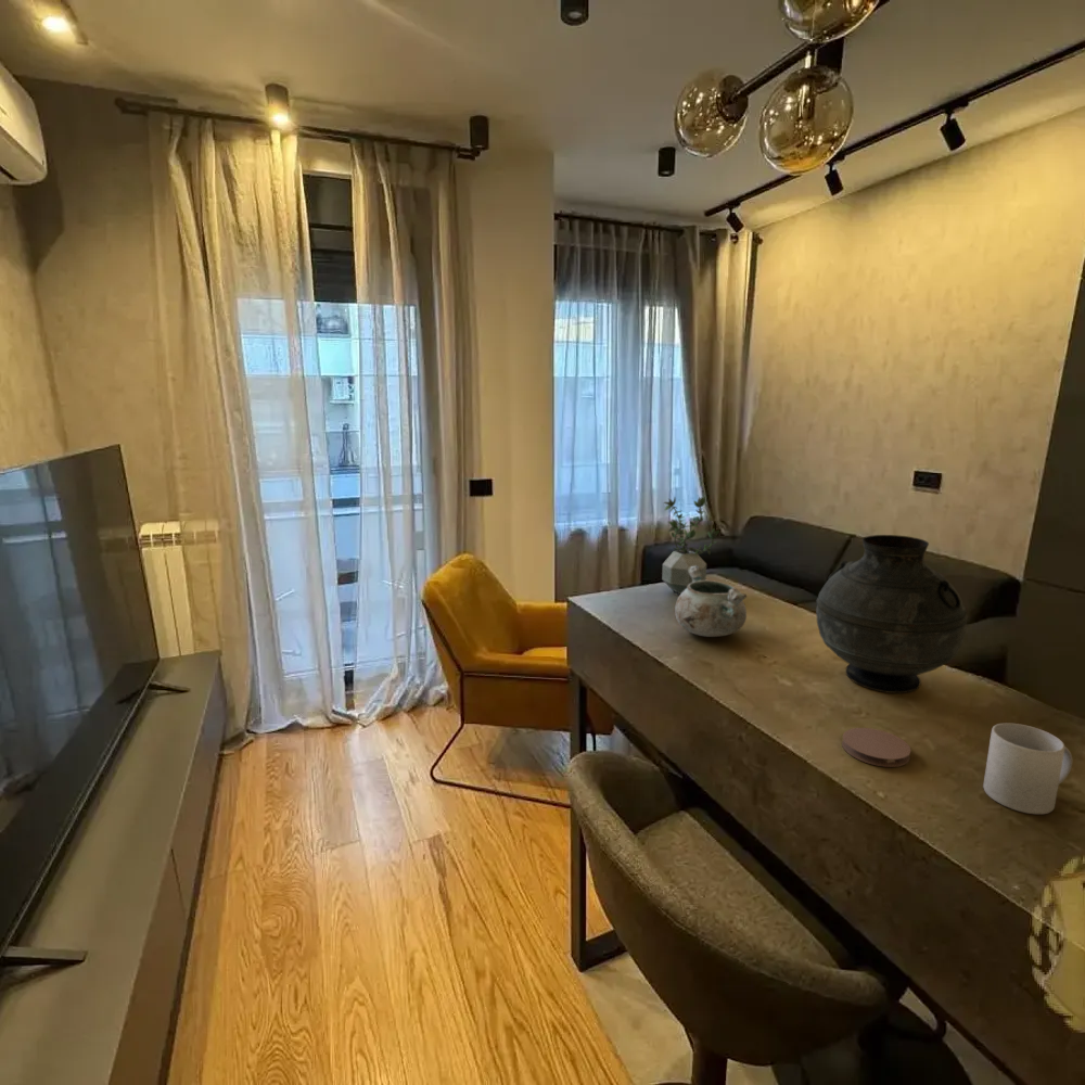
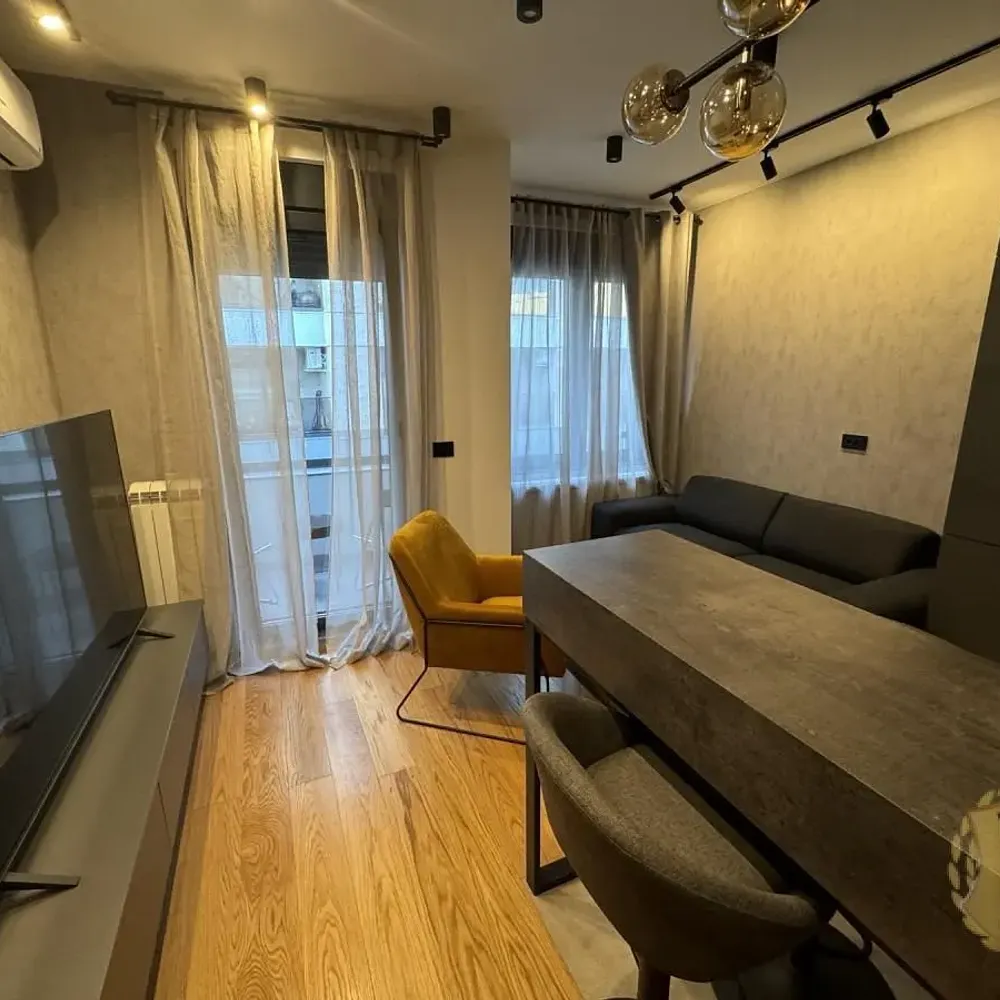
- decorative bowl [674,566,748,638]
- potted plant [661,496,720,595]
- vase [815,534,969,694]
- coaster [841,727,912,768]
- mug [982,723,1073,815]
